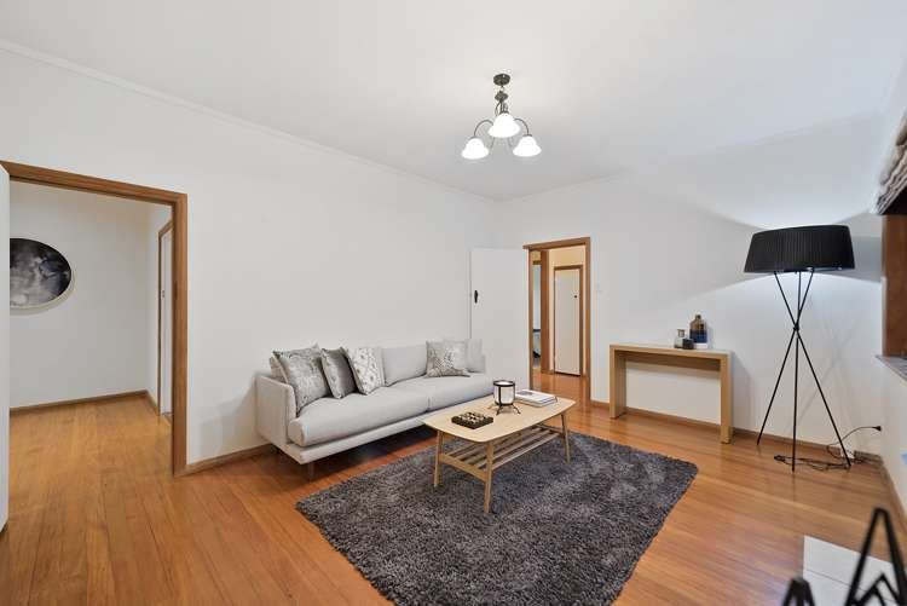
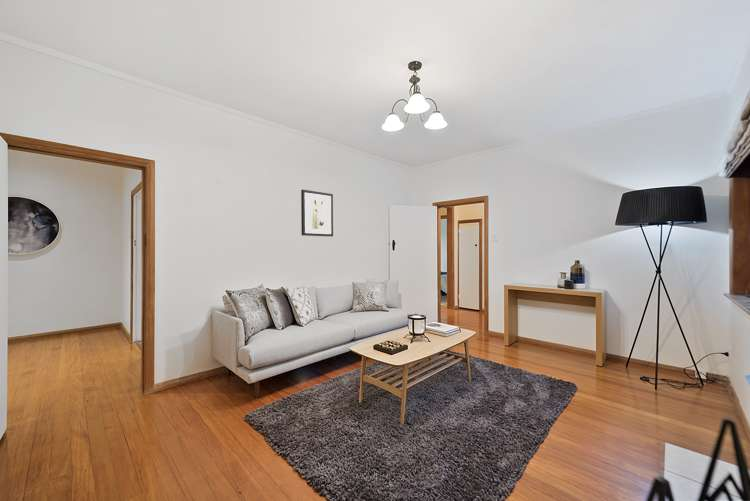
+ wall art [300,189,334,238]
